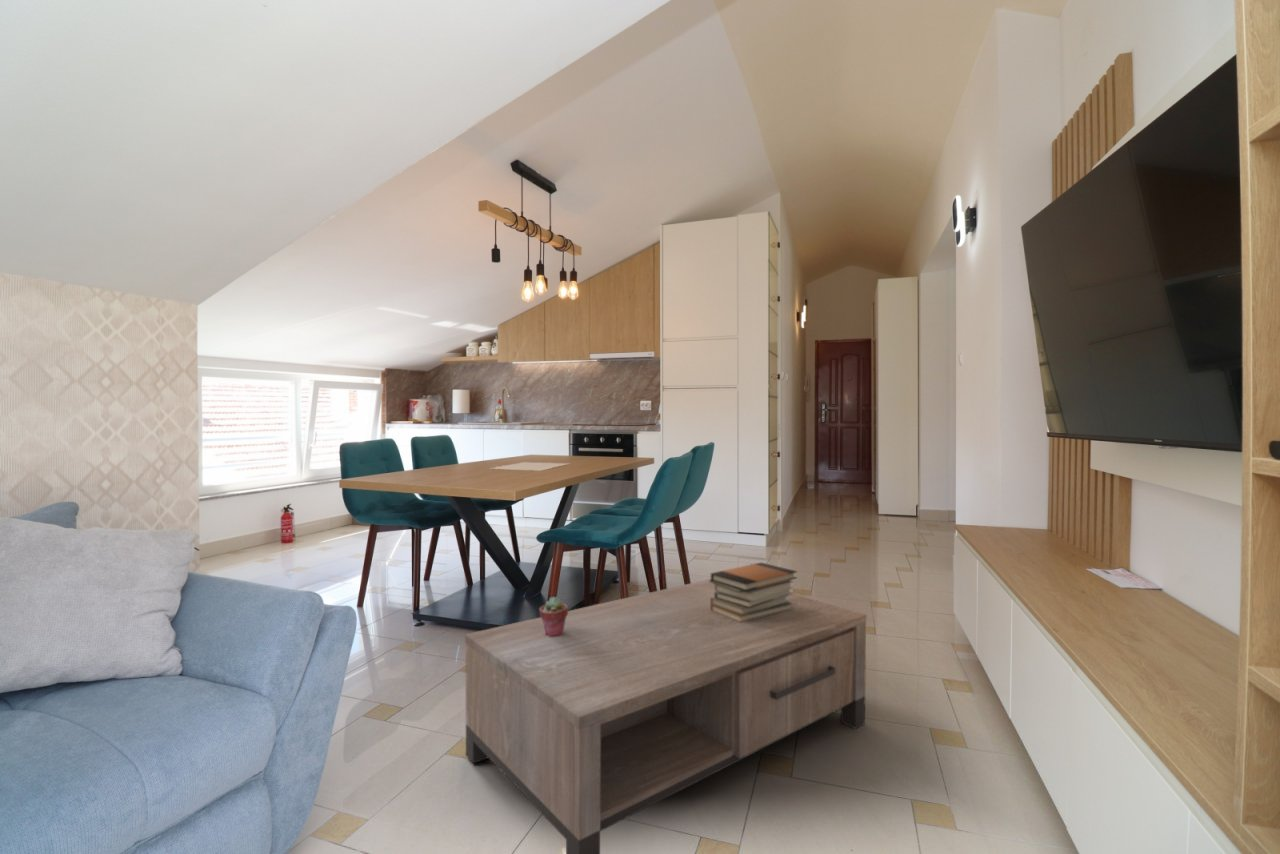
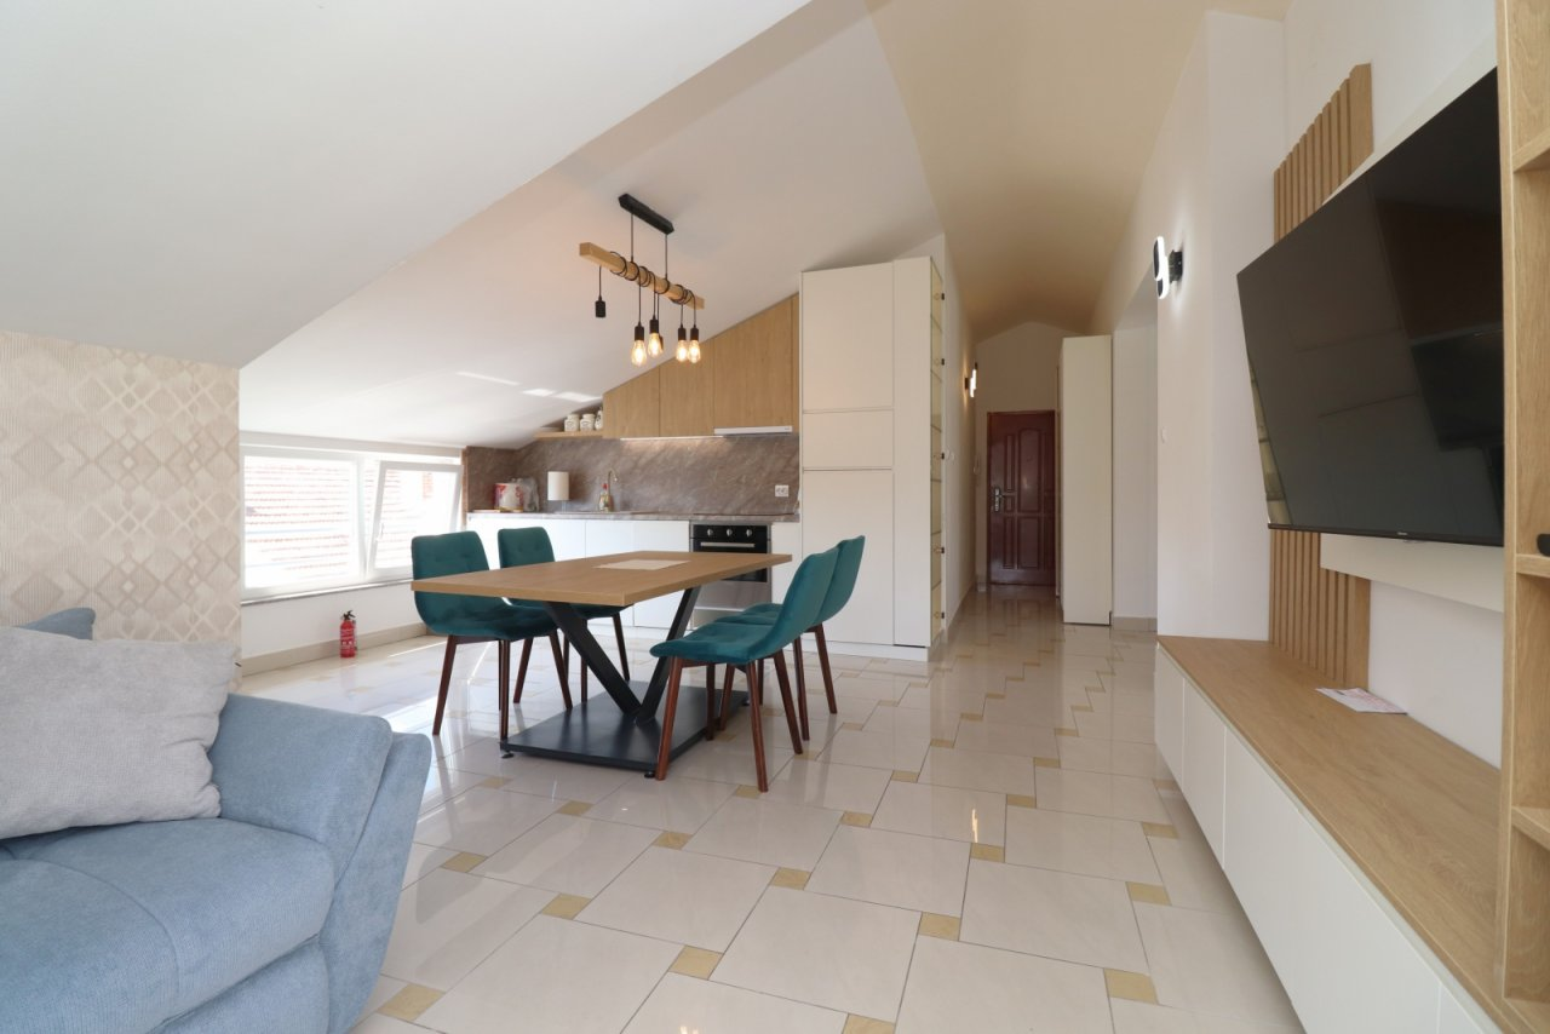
- coffee table [464,578,868,854]
- potted succulent [538,596,569,637]
- book stack [710,561,798,622]
